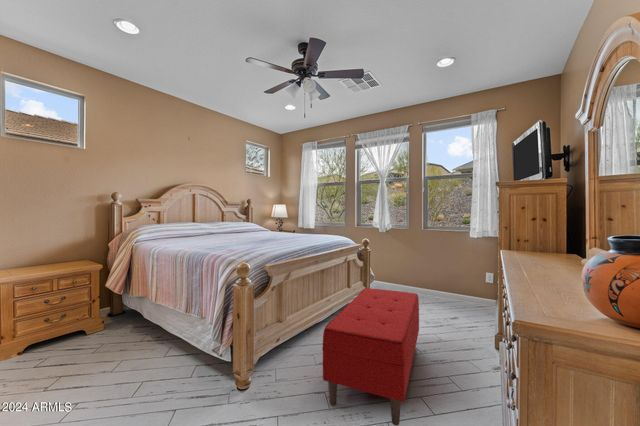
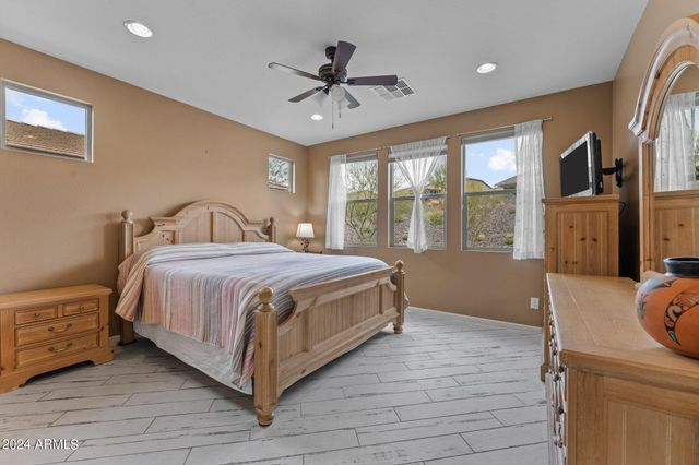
- bench [321,287,420,426]
